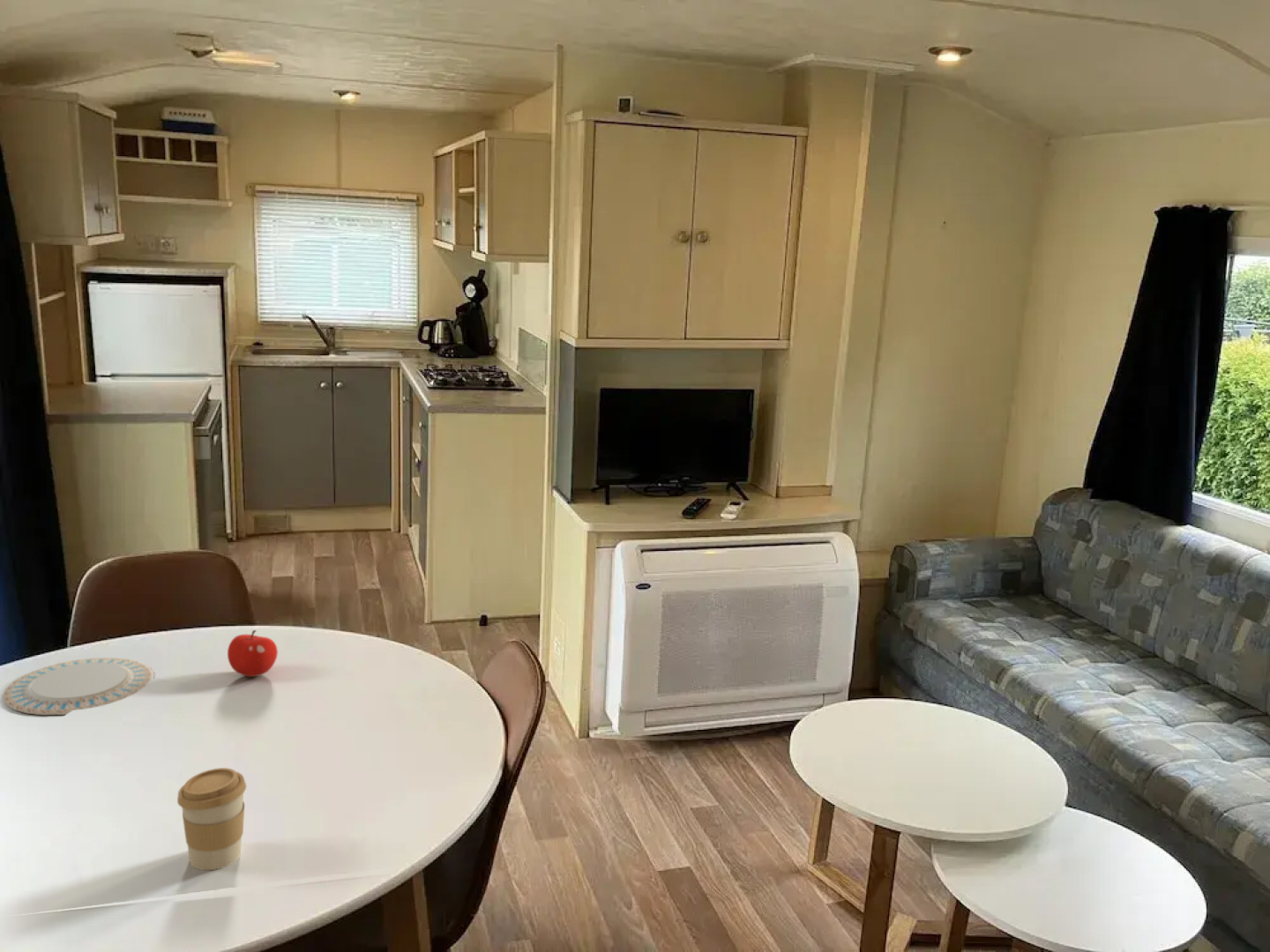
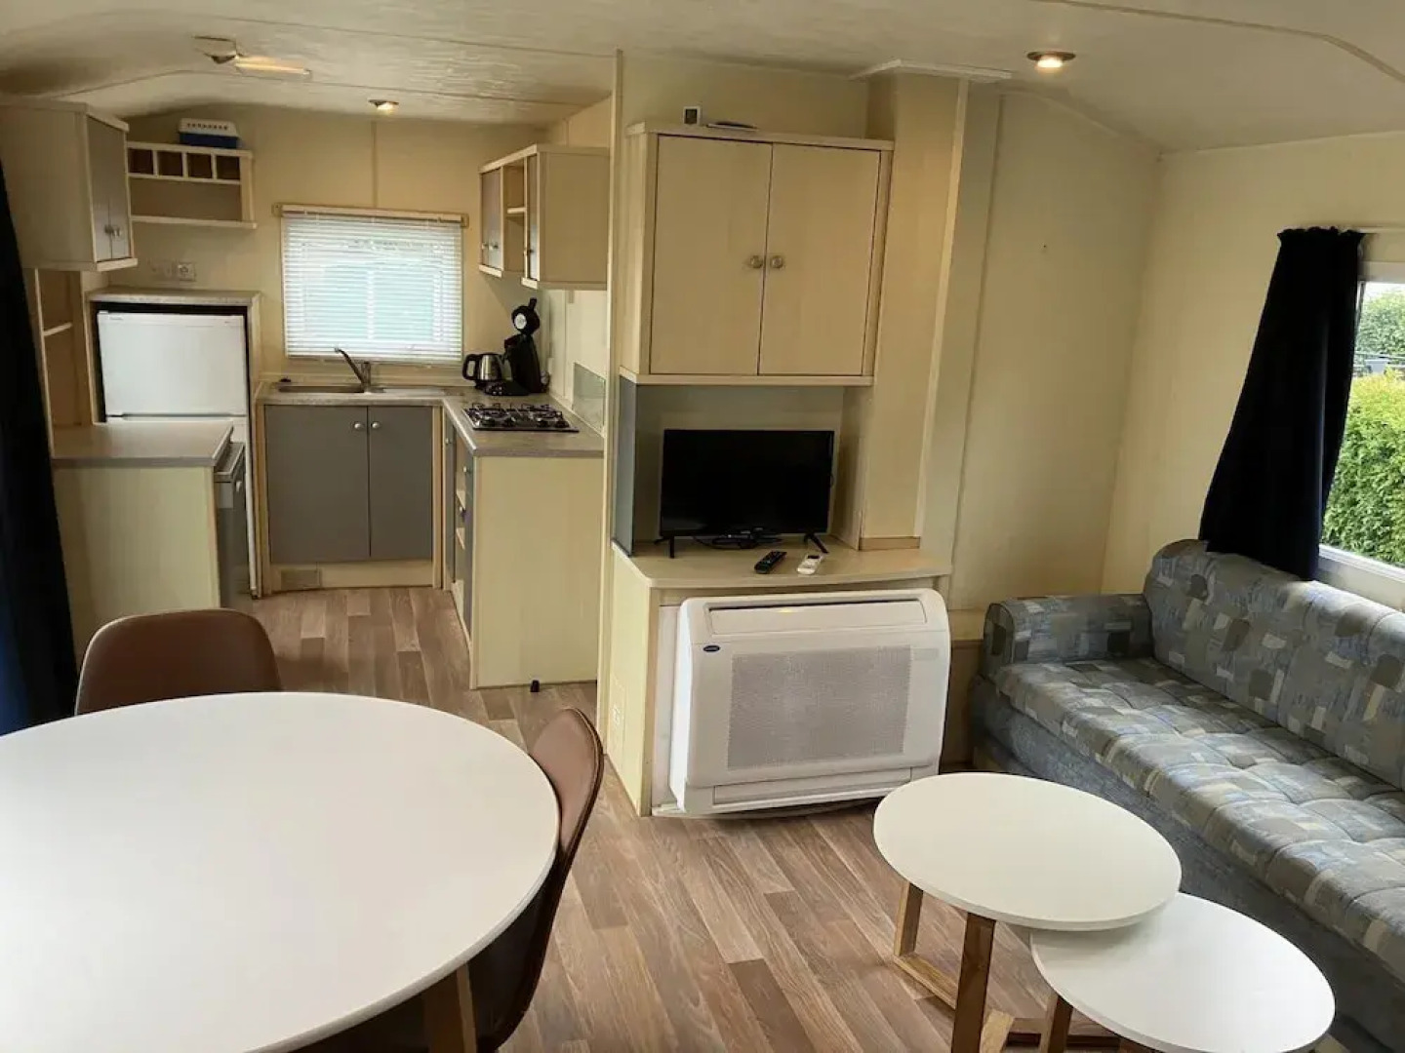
- chinaware [1,657,155,716]
- coffee cup [176,767,247,871]
- fruit [227,629,279,678]
